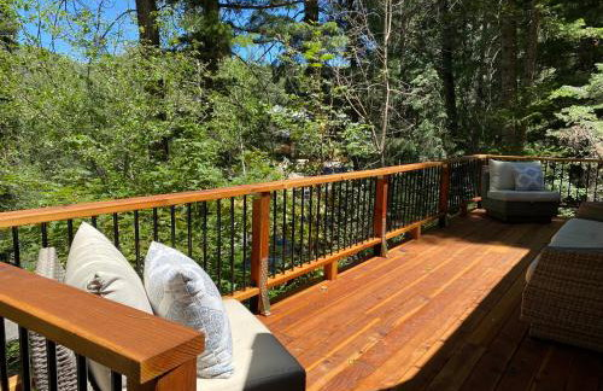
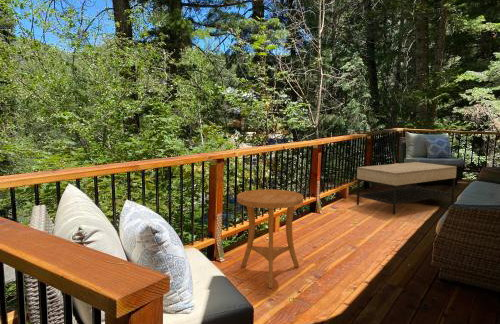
+ coffee table [356,161,458,215]
+ side table [236,188,305,289]
